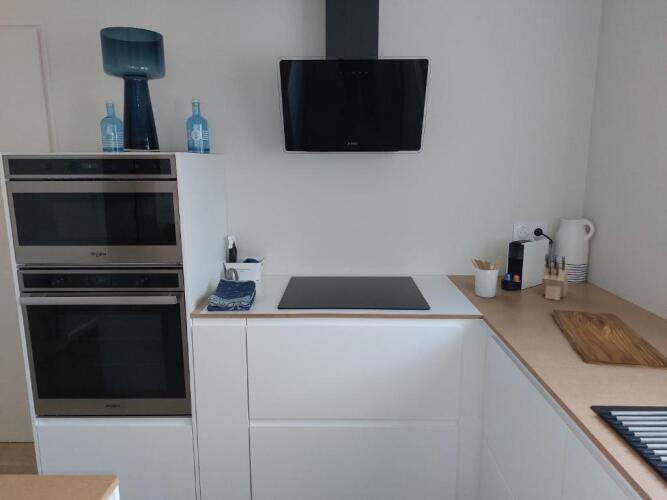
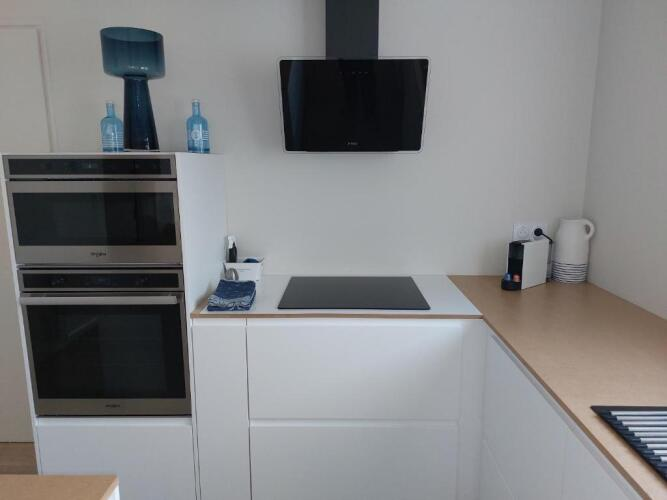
- knife block [541,252,568,301]
- utensil holder [470,255,504,299]
- cutting board [552,308,667,371]
